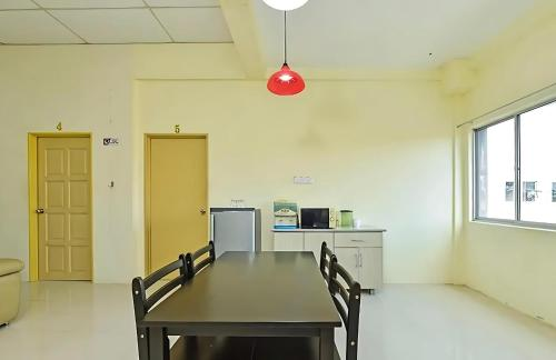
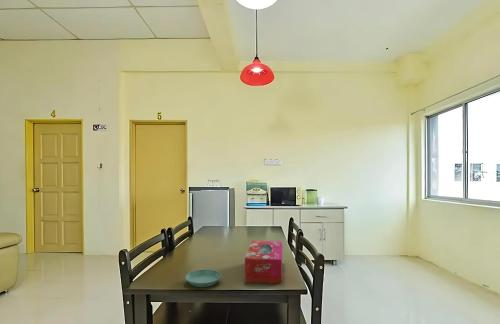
+ saucer [184,269,222,288]
+ tissue box [244,240,283,284]
